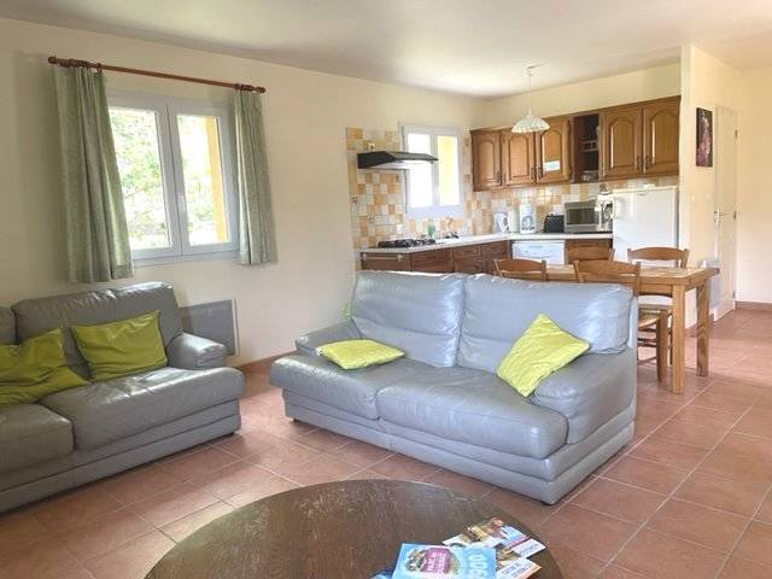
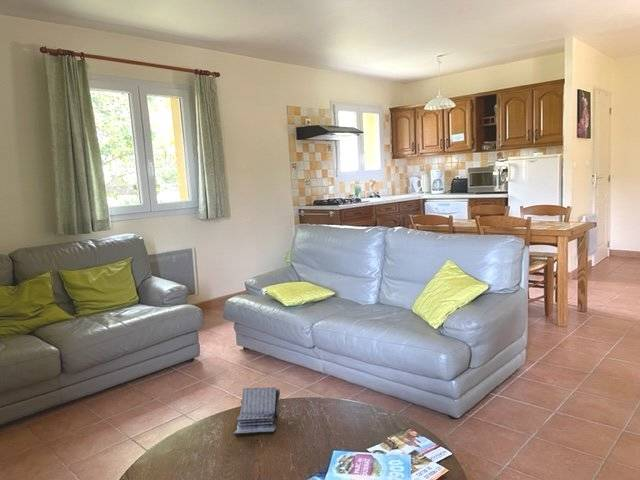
+ book [232,386,281,437]
